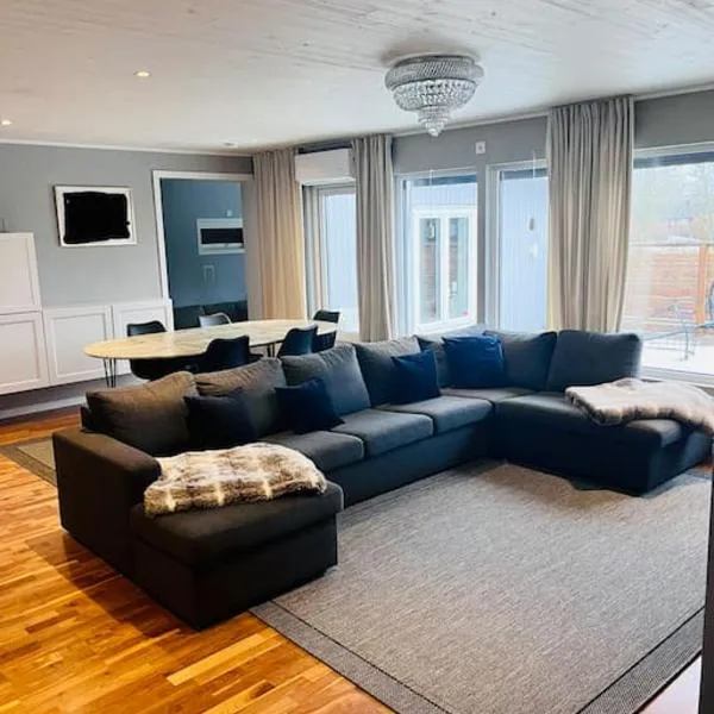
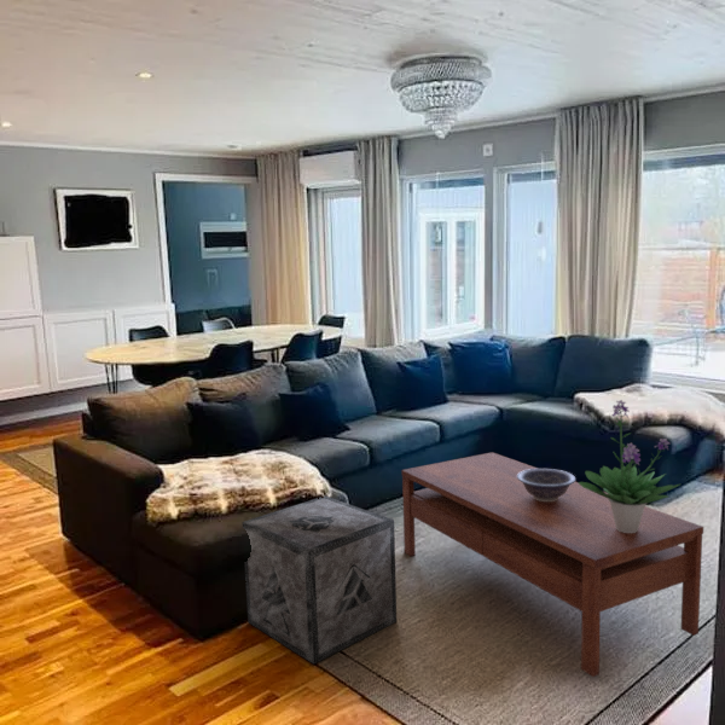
+ decorative bowl [517,468,576,501]
+ storage crate [242,495,398,665]
+ coffee table [400,451,704,678]
+ potted plant [578,399,680,533]
